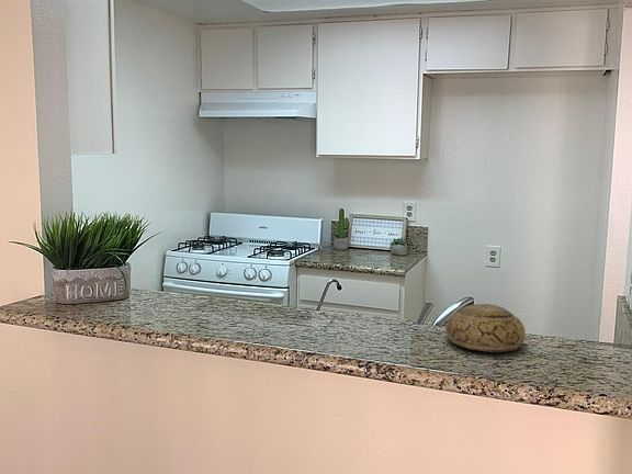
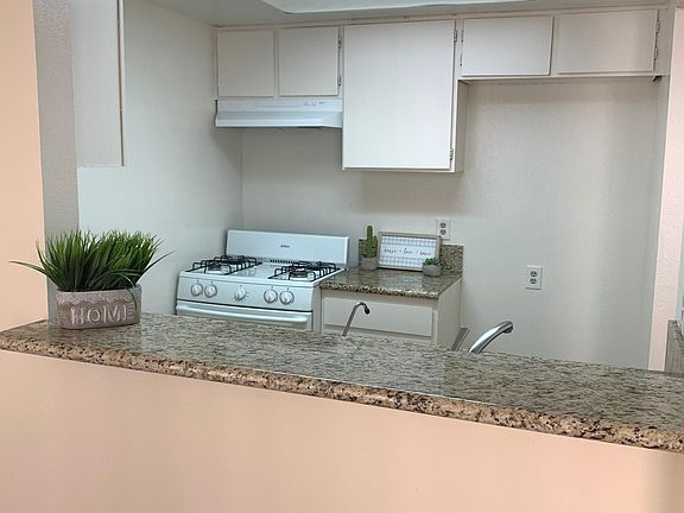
- bowl [444,303,527,353]
